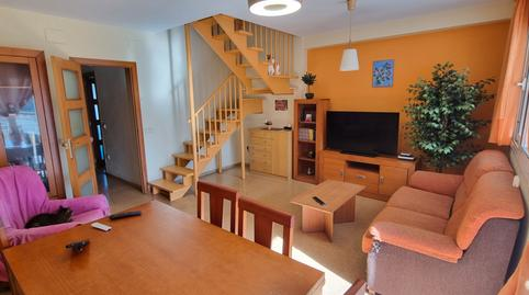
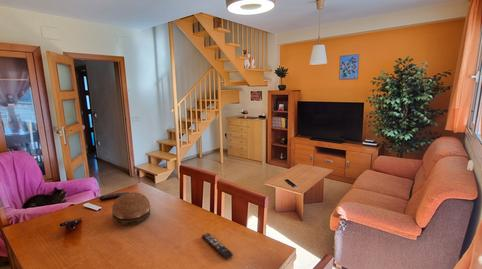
+ decorative bowl [111,191,151,227]
+ remote control [201,232,234,261]
